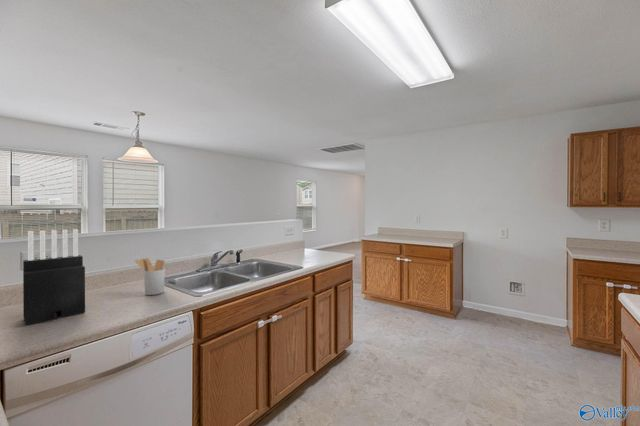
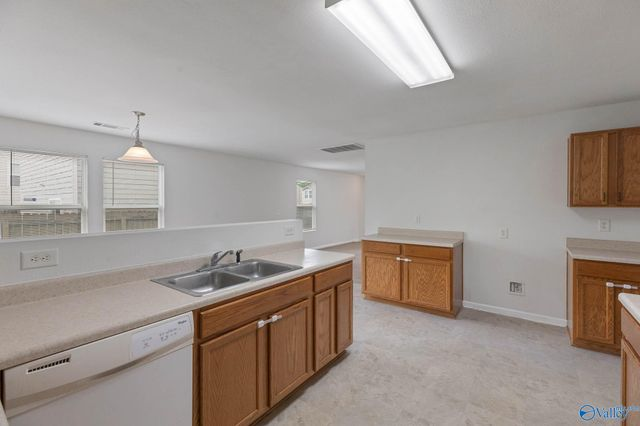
- utensil holder [134,257,166,296]
- knife block [22,228,86,326]
